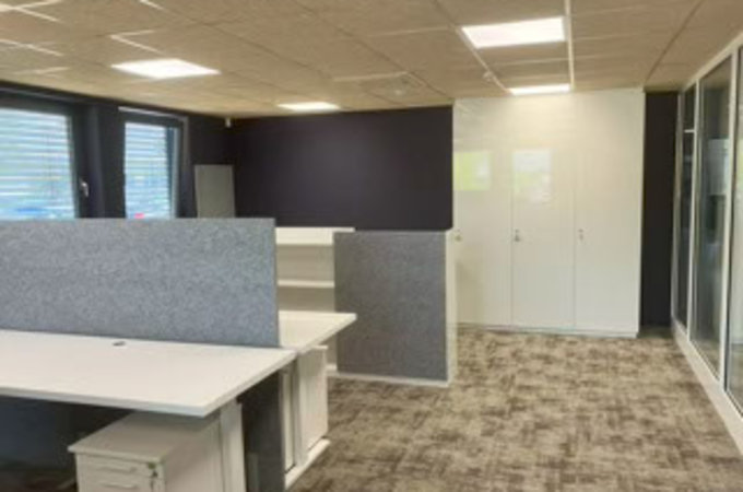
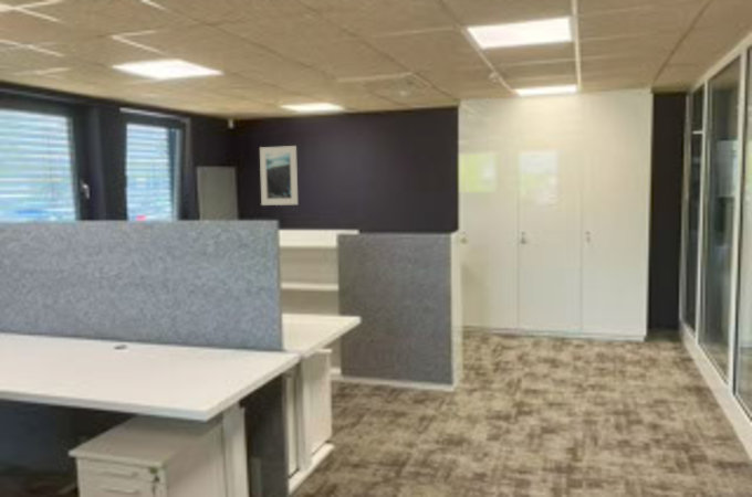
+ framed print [259,145,299,207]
